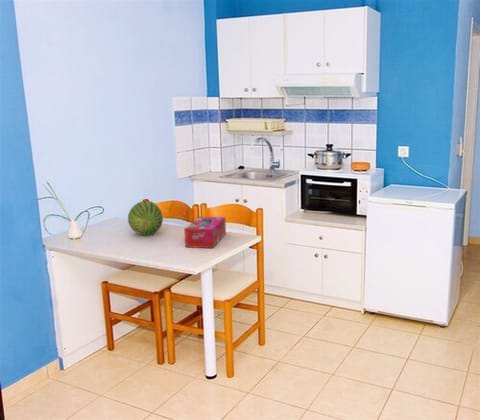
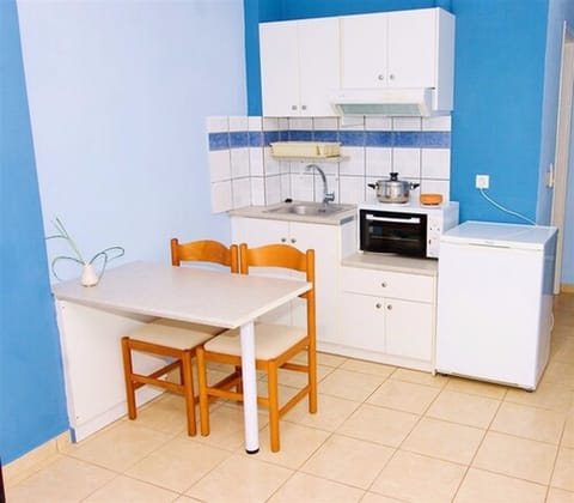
- tissue box [183,216,227,249]
- fruit [127,200,164,236]
